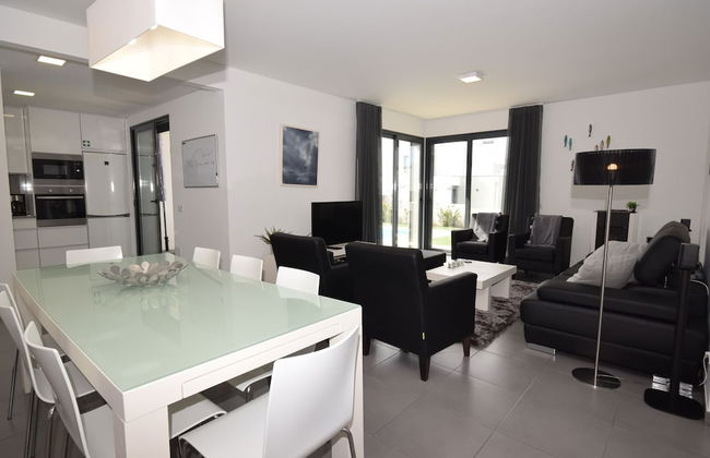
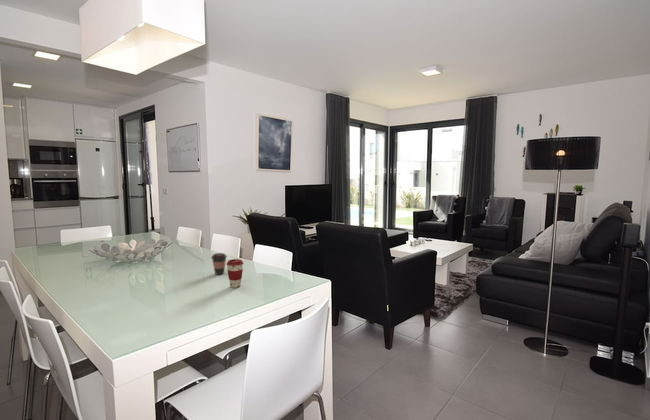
+ coffee cup [210,252,228,276]
+ coffee cup [226,258,244,289]
